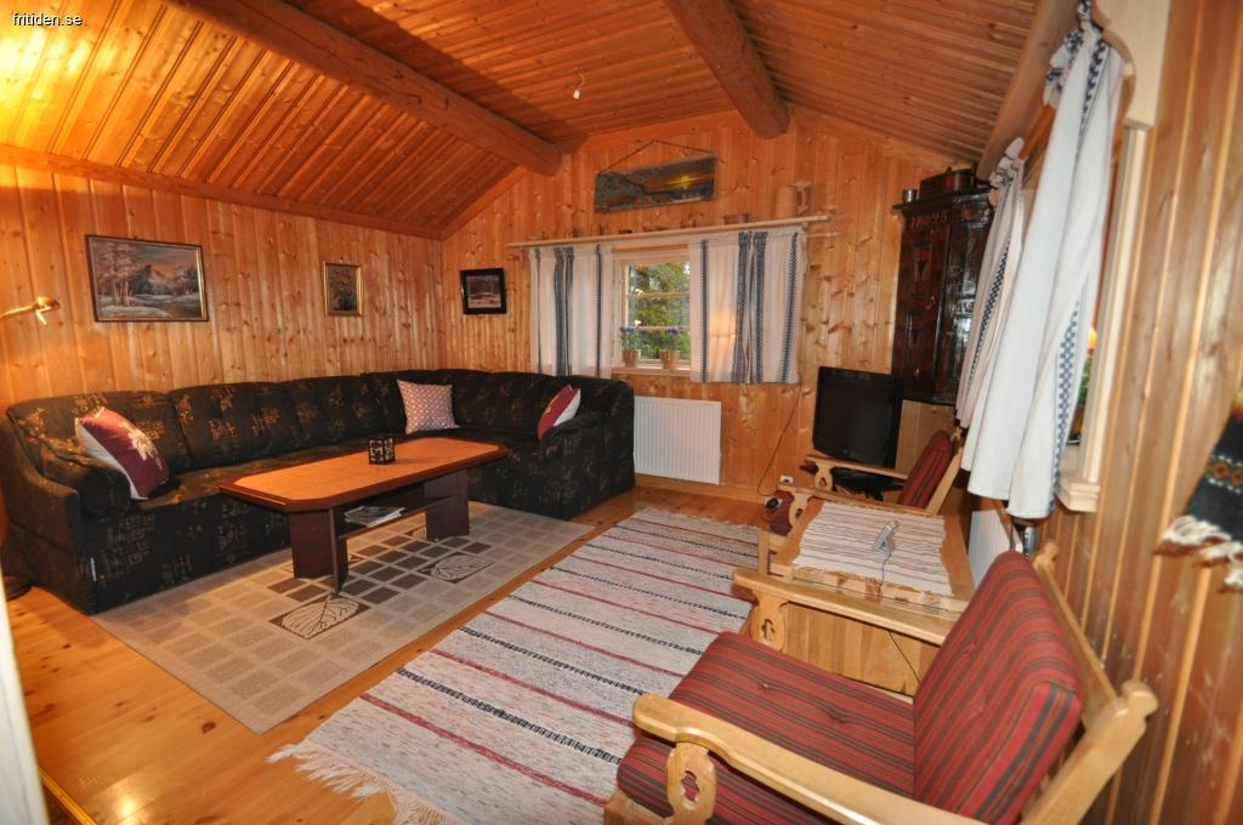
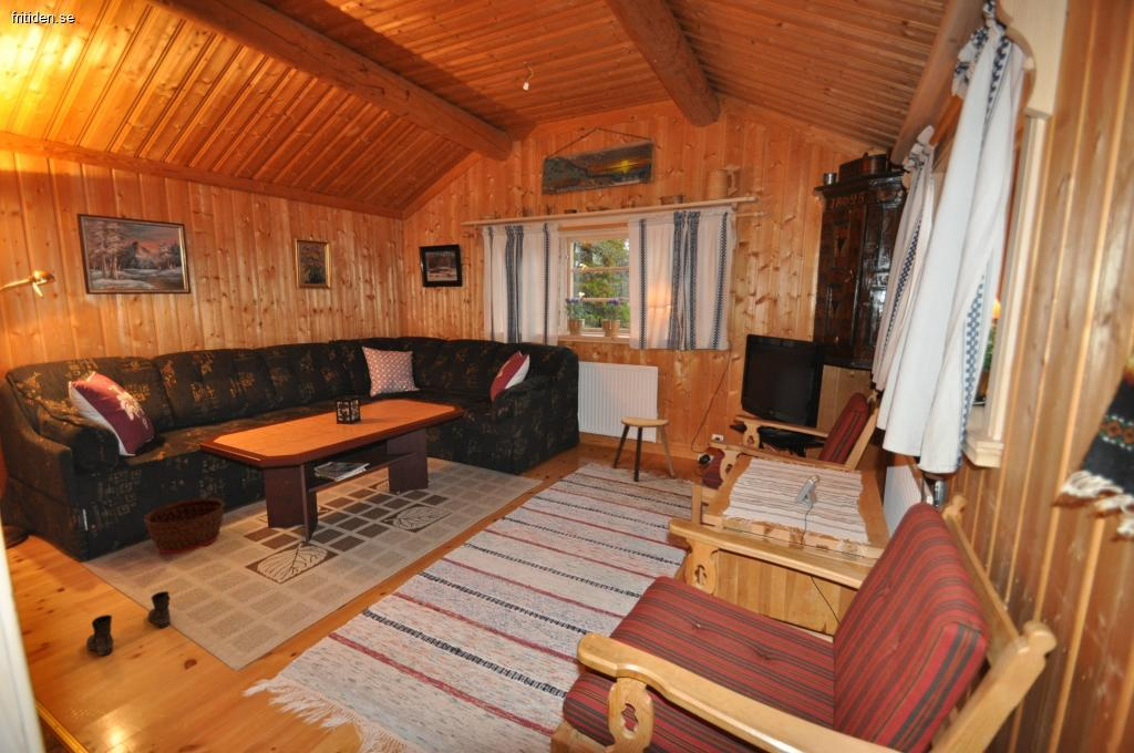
+ boots [85,590,172,657]
+ basket [143,496,226,555]
+ stool [611,416,676,483]
